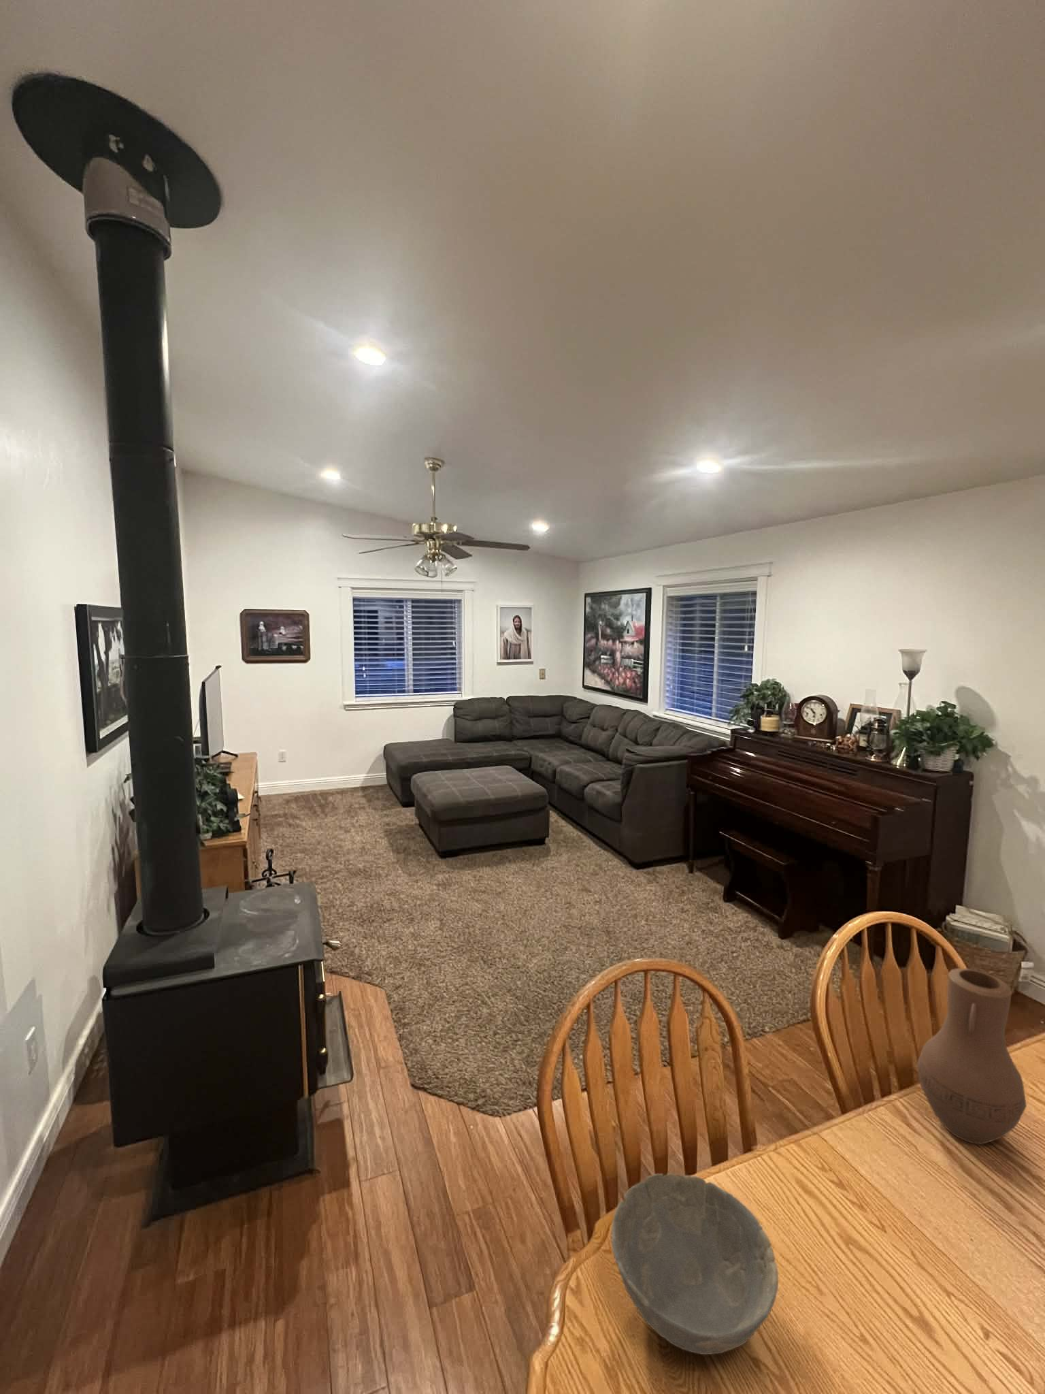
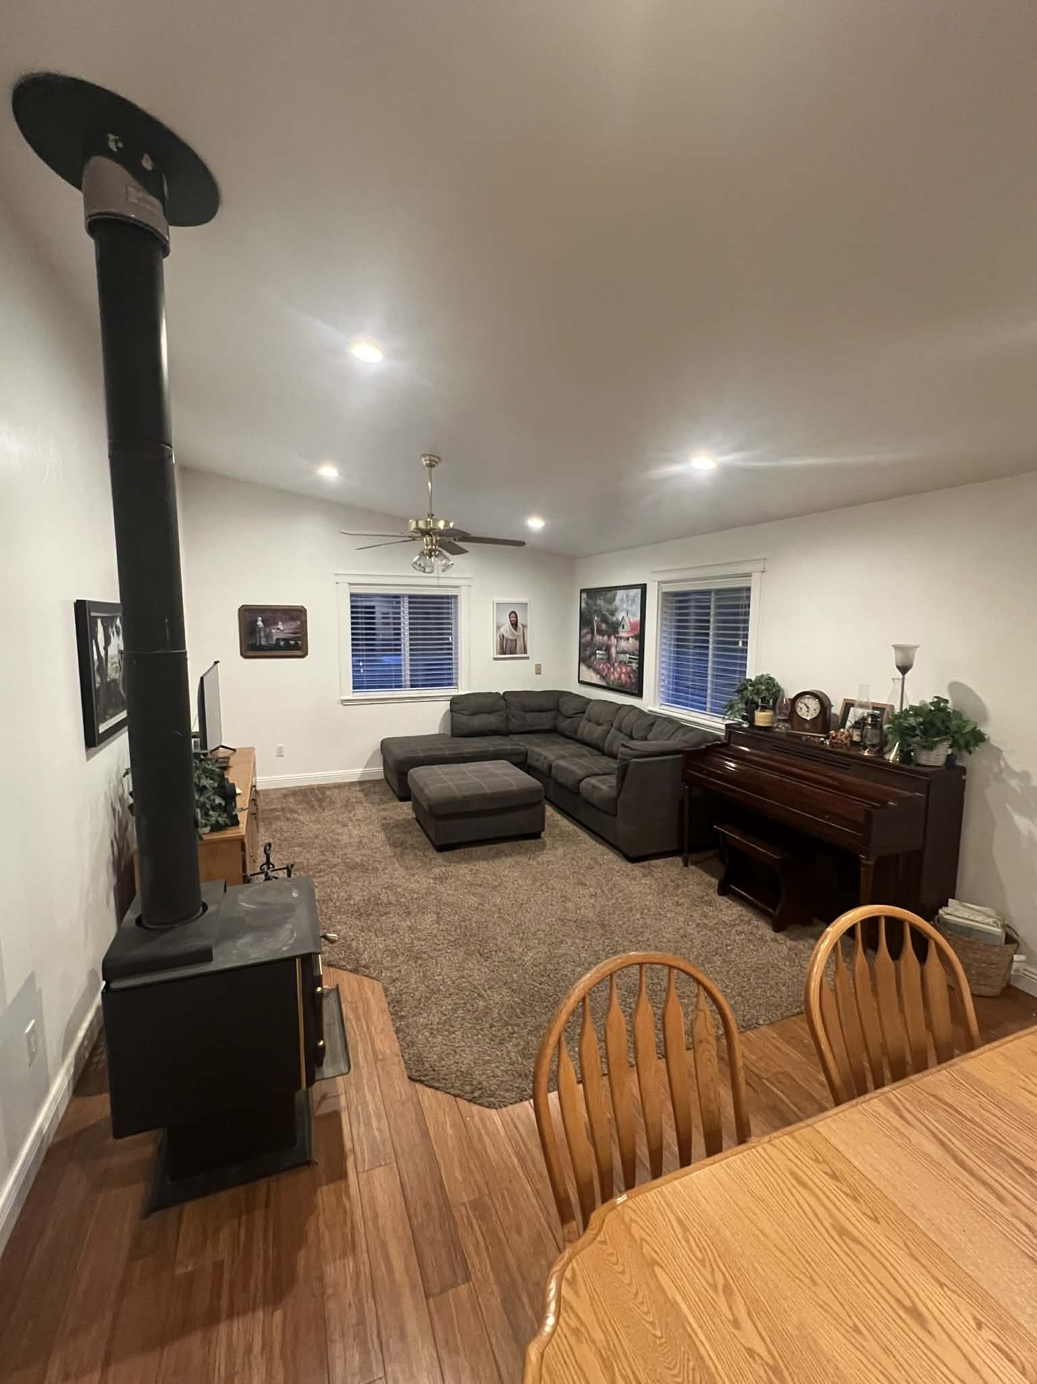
- bowl [611,1172,779,1356]
- vase [917,968,1027,1145]
